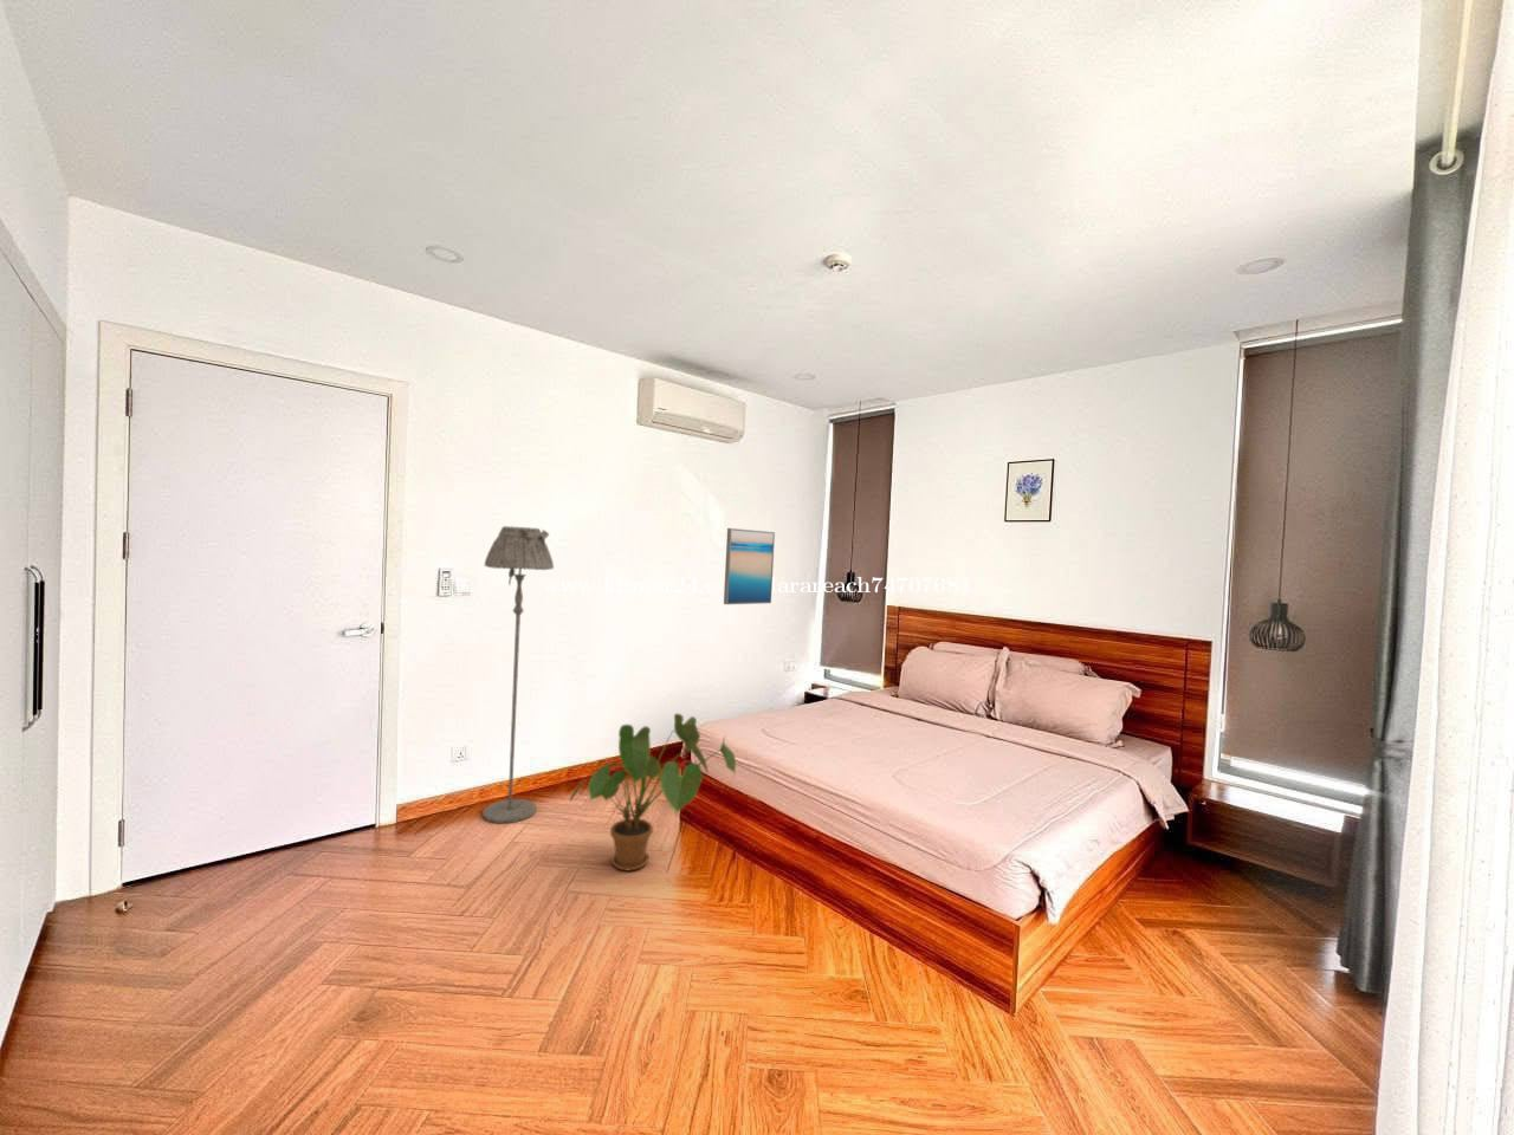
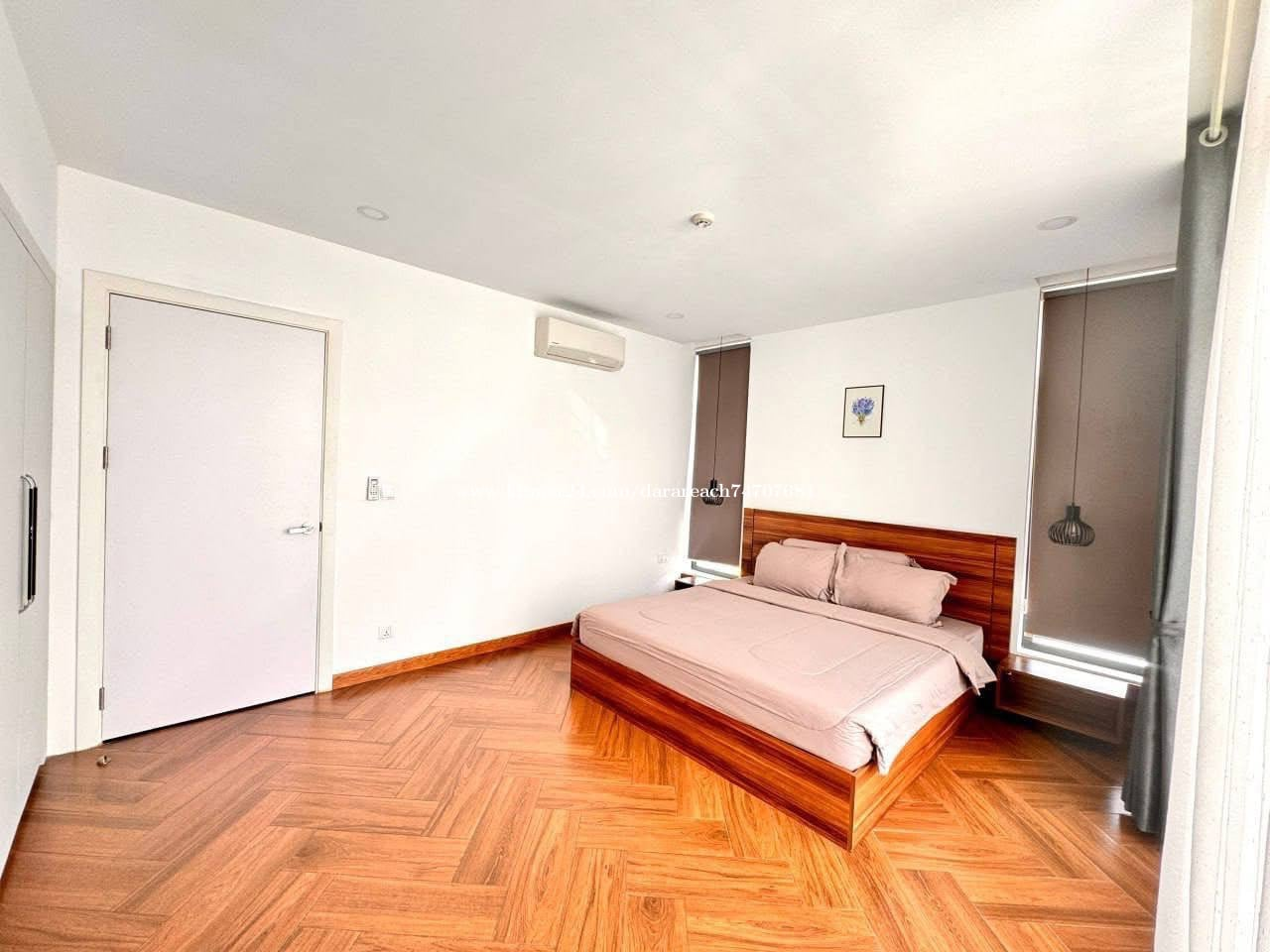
- house plant [567,713,737,872]
- floor lamp [482,525,554,824]
- wall art [722,527,776,606]
